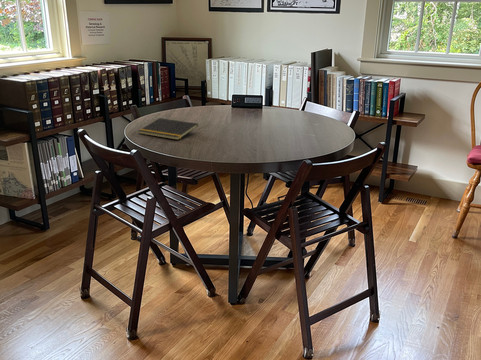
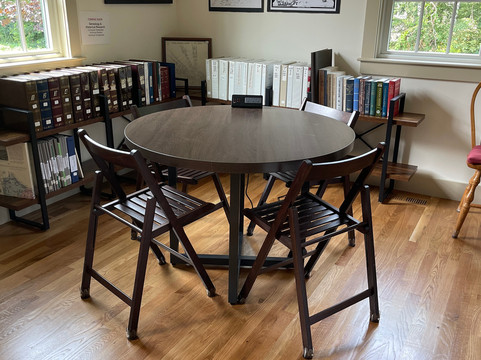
- notepad [138,117,199,141]
